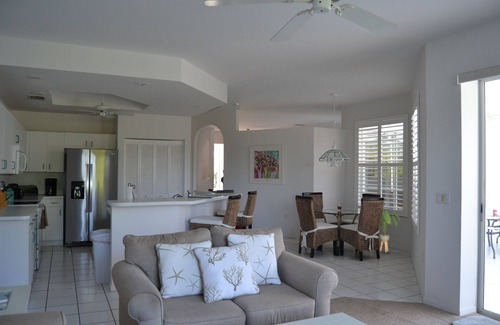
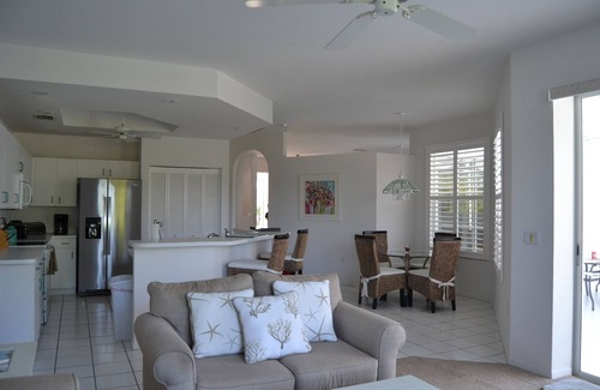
- house plant [379,208,401,253]
